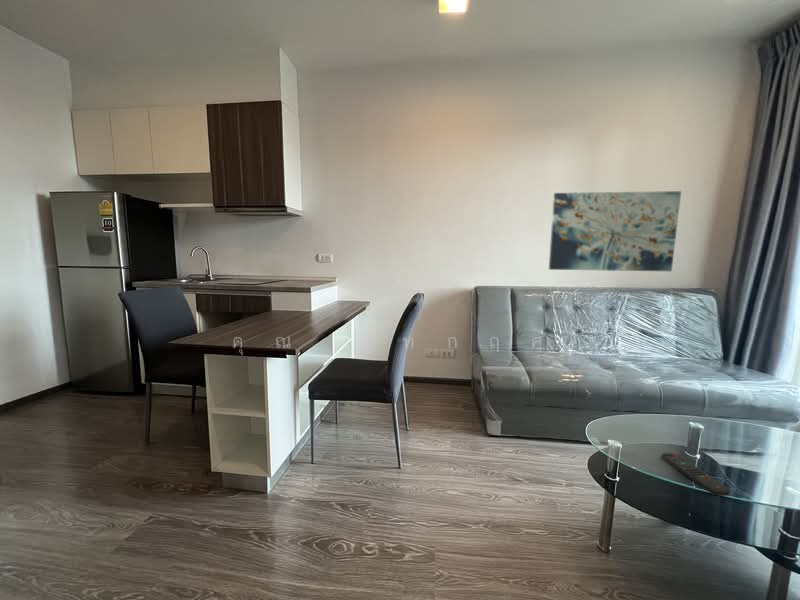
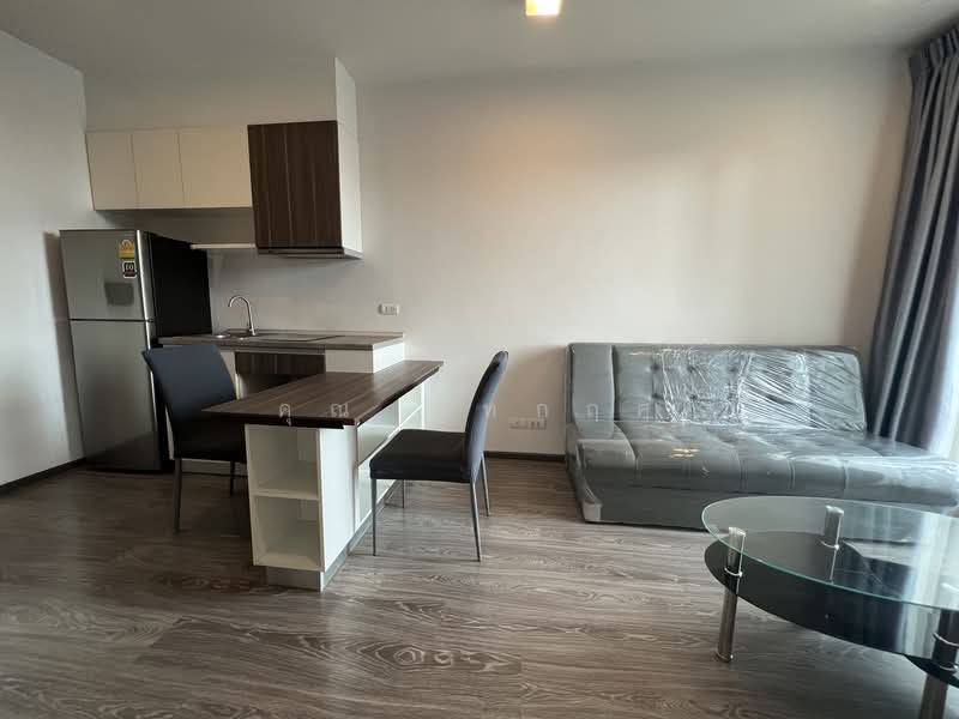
- wall art [548,190,682,272]
- remote control [660,452,731,497]
